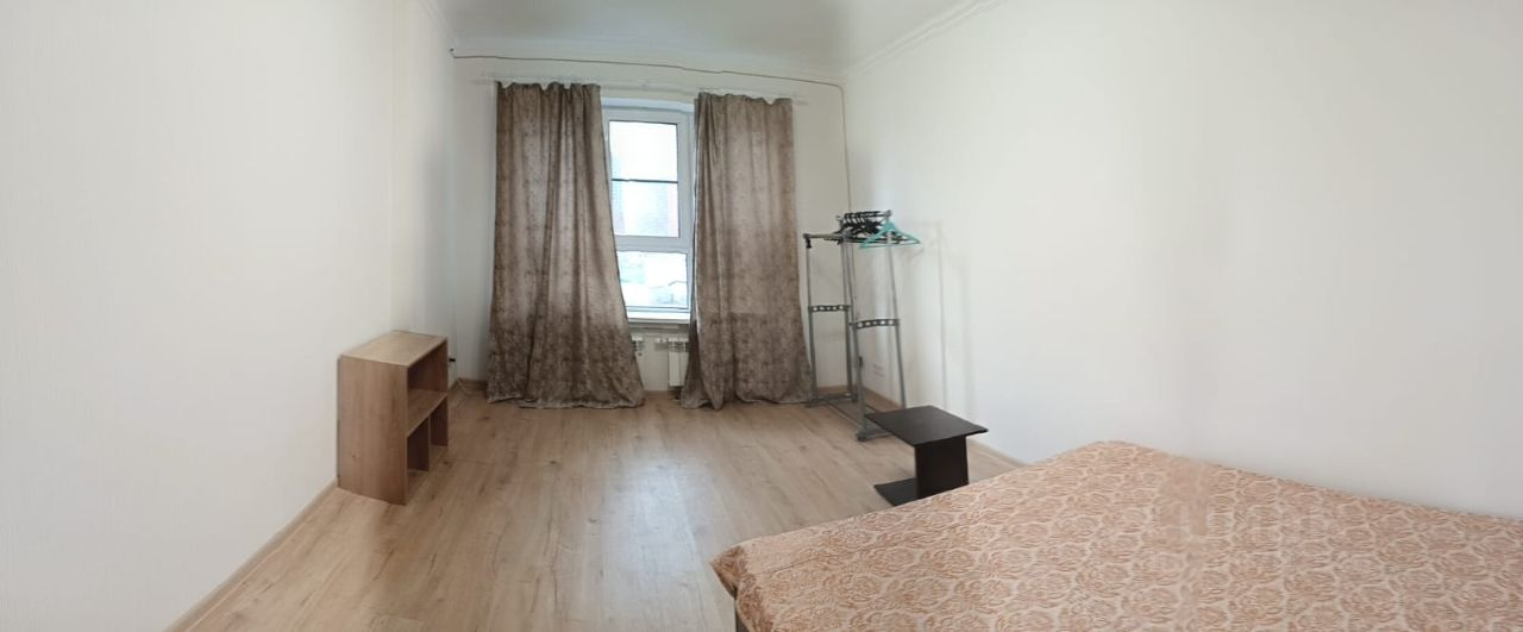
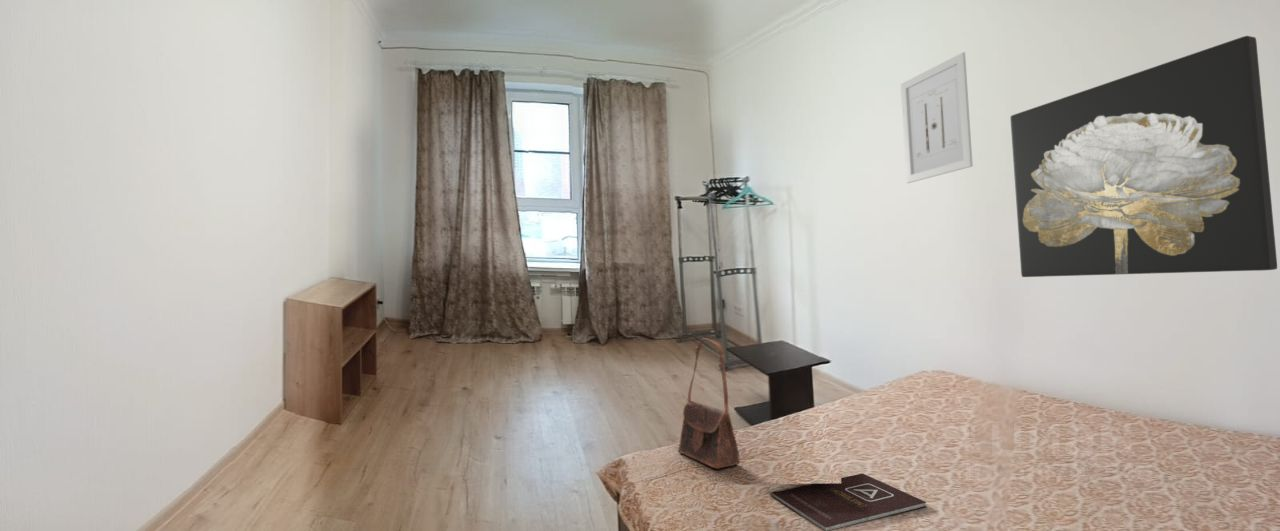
+ book [771,473,927,531]
+ wall art [900,51,974,184]
+ shoulder bag [677,337,740,470]
+ wall art [1009,35,1278,278]
